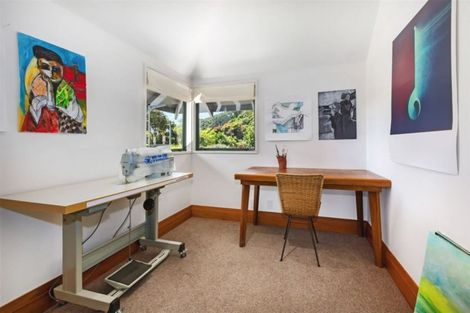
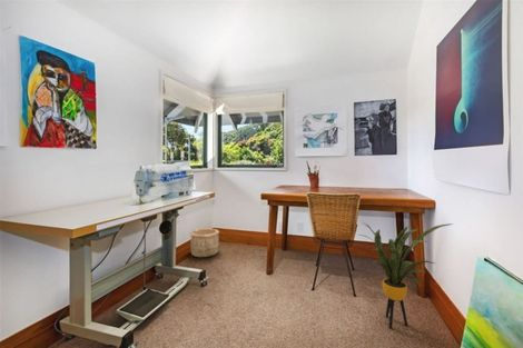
+ house plant [358,221,454,329]
+ wooden bucket [189,227,220,258]
